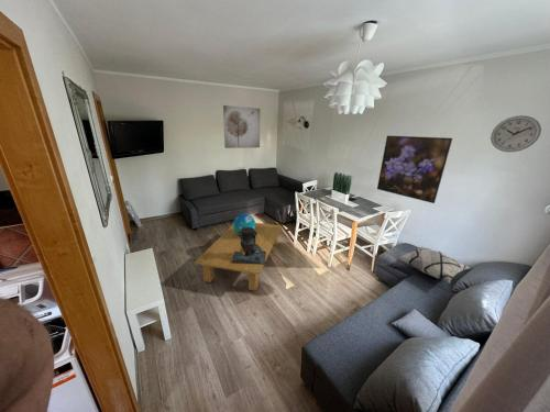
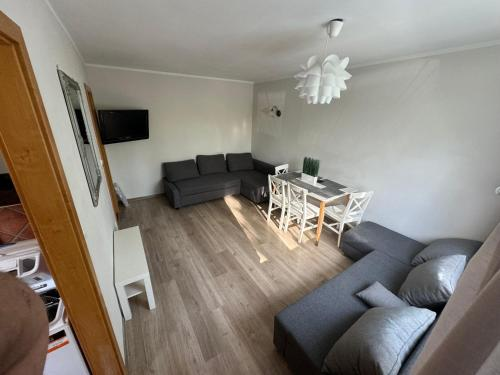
- decorative globe [232,213,256,234]
- wall clock [490,114,542,153]
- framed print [376,135,453,204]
- decorative urn [232,227,266,266]
- decorative pillow [396,246,471,285]
- coffee table [194,222,283,291]
- wall art [222,104,261,149]
